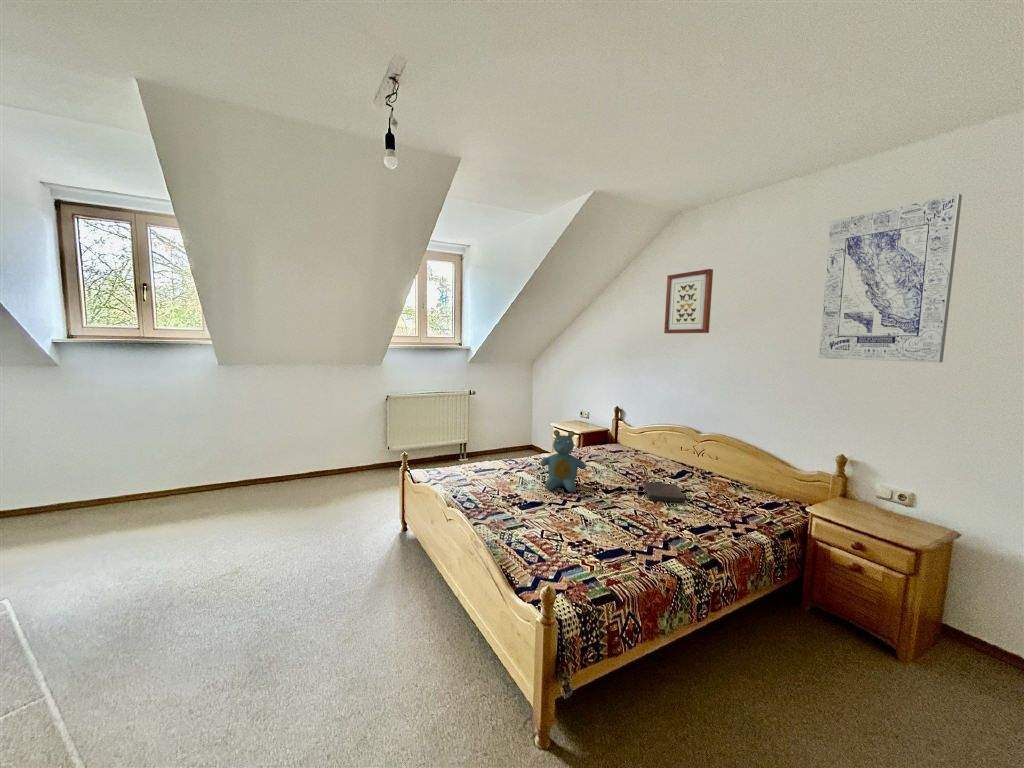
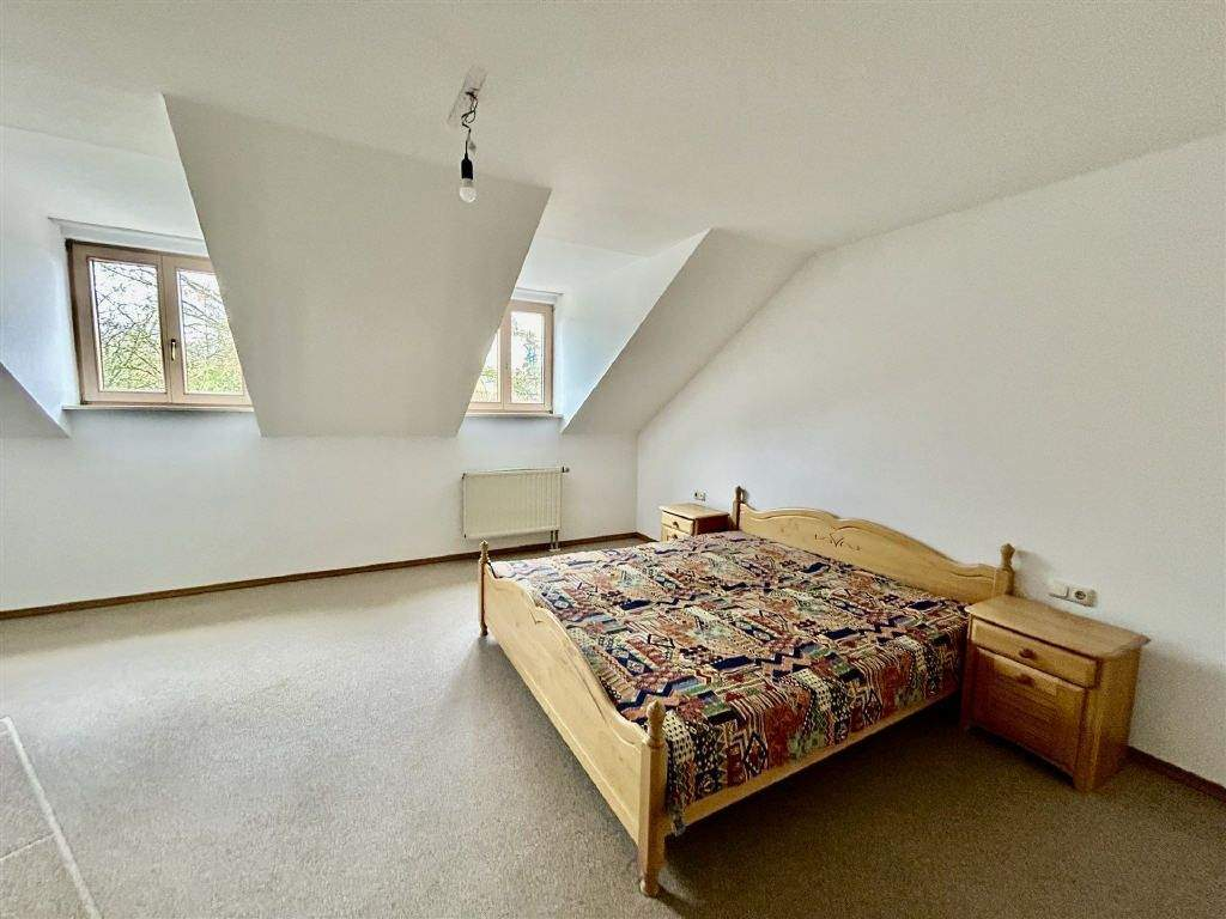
- wall art [663,268,714,334]
- wall art [818,193,963,363]
- book [643,481,686,504]
- teddy bear [539,429,587,493]
